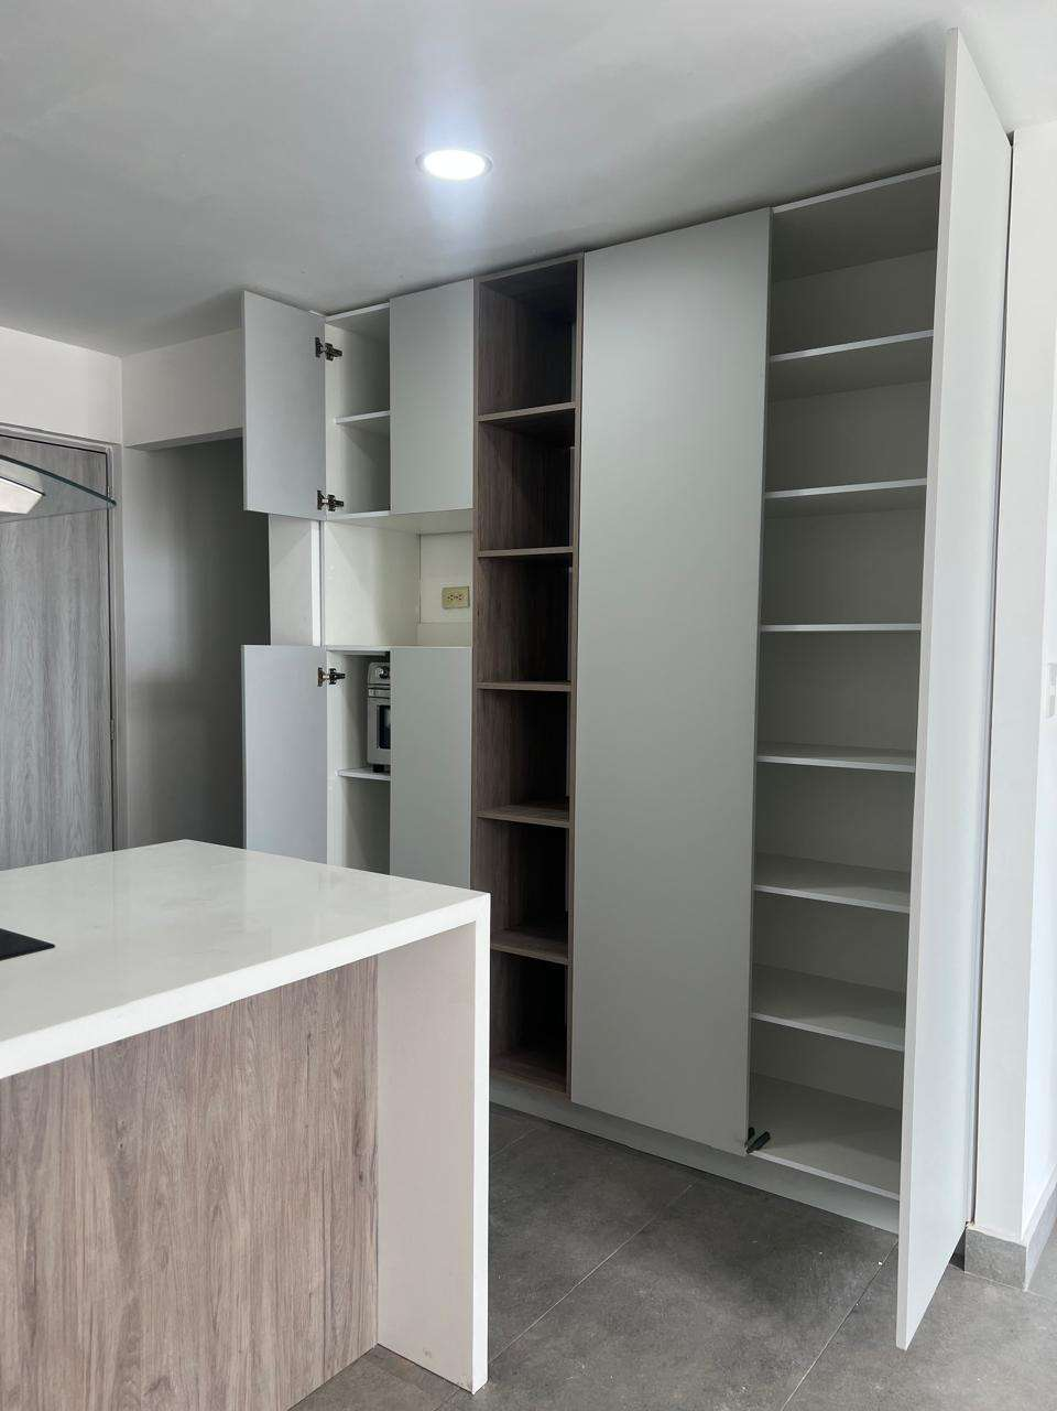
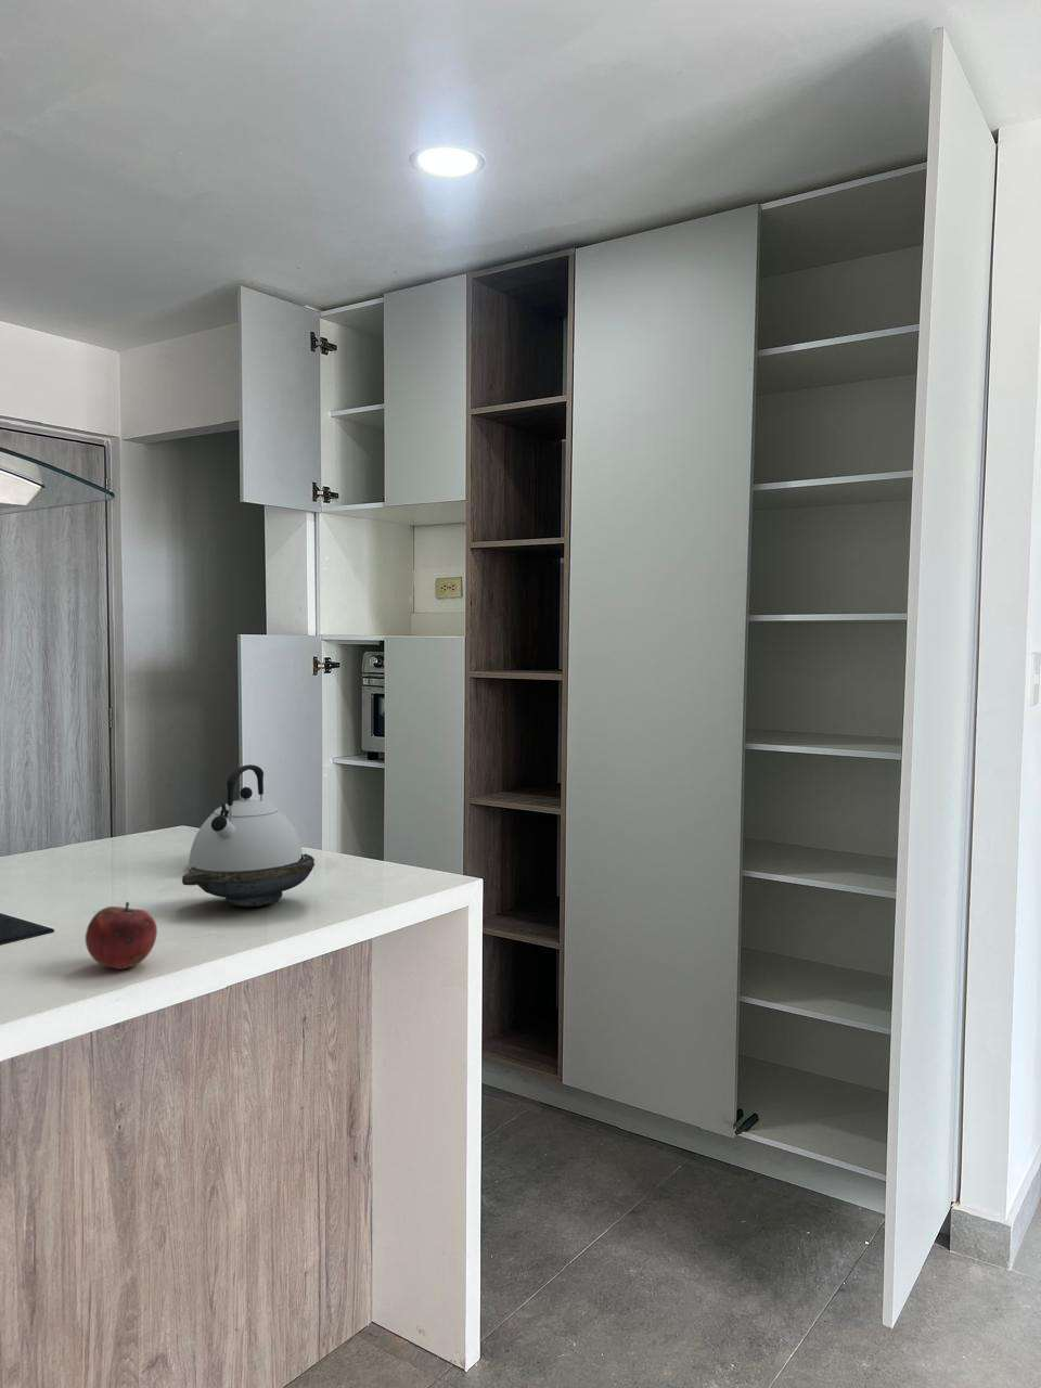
+ fruit [84,902,159,971]
+ ceramic bowl [182,854,316,908]
+ kettle [187,764,304,871]
